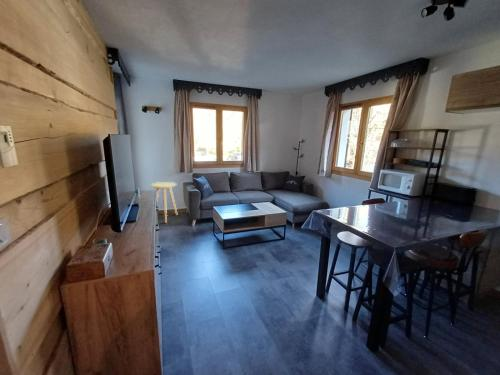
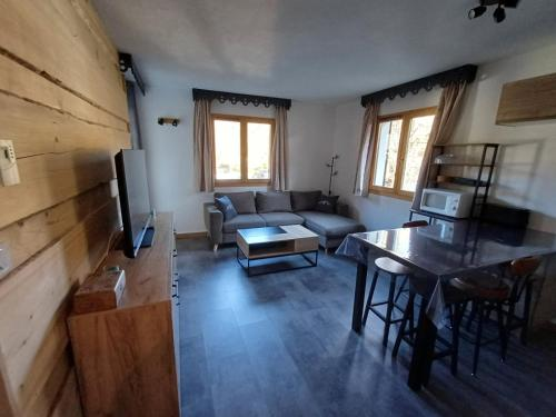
- side table [150,181,178,224]
